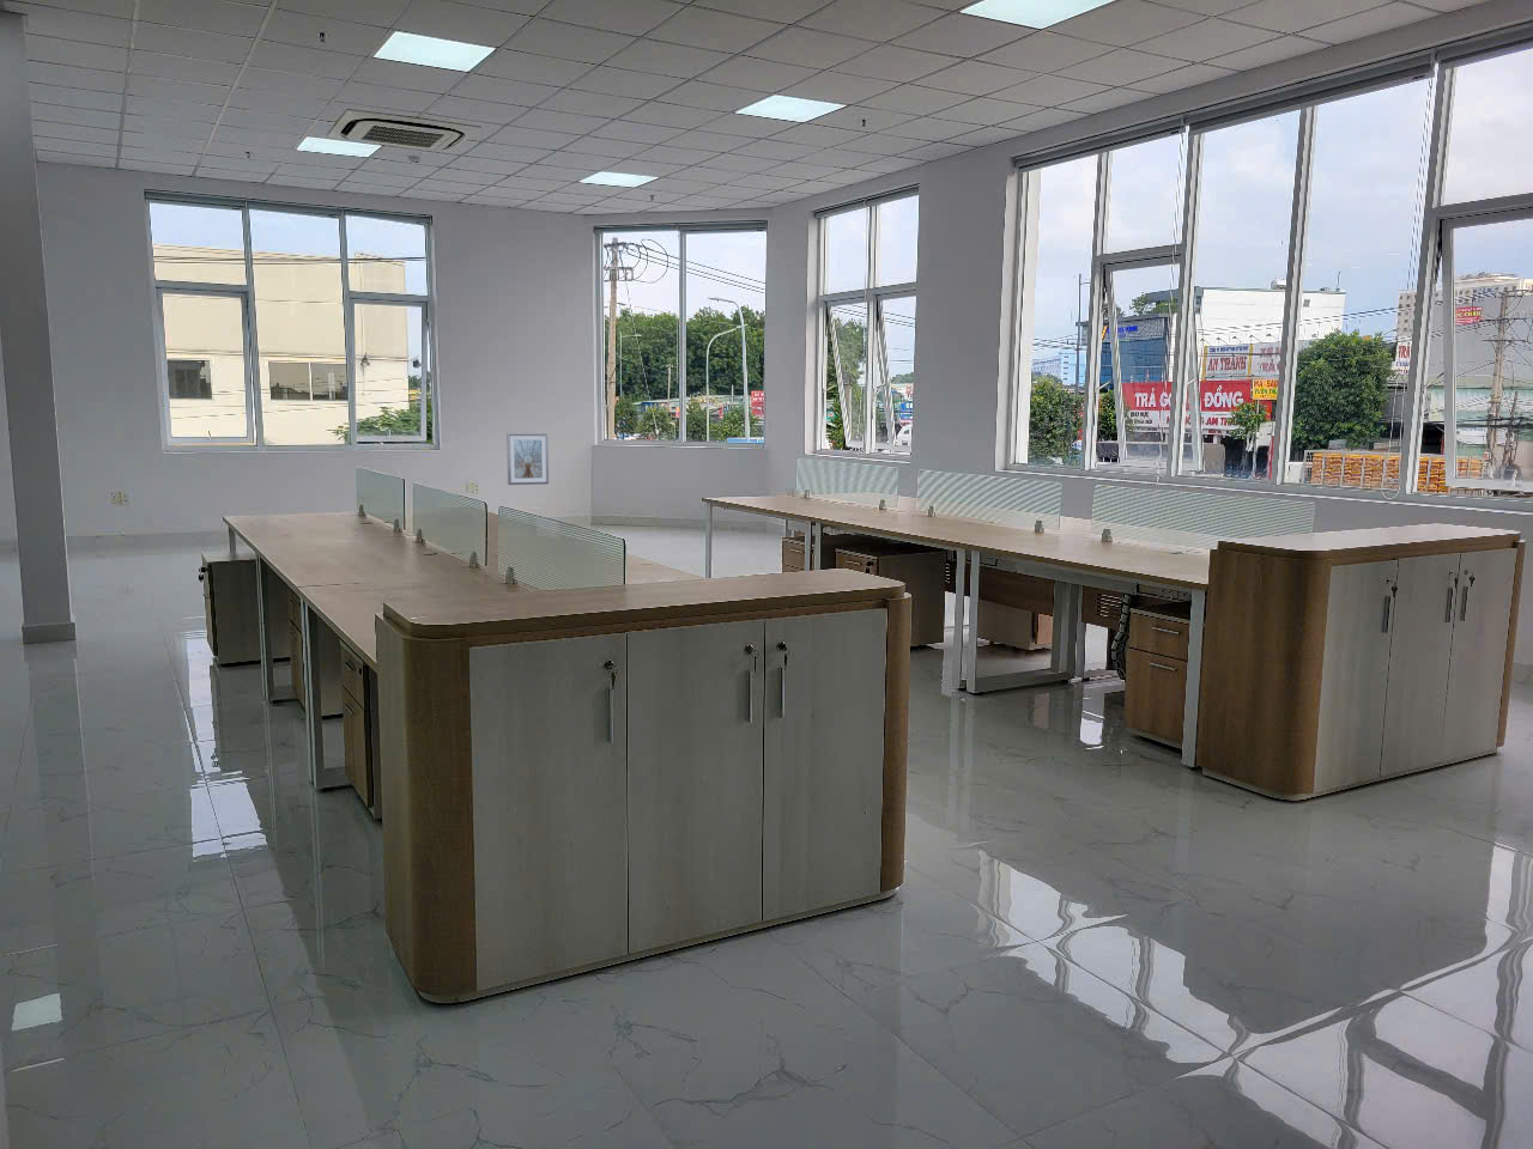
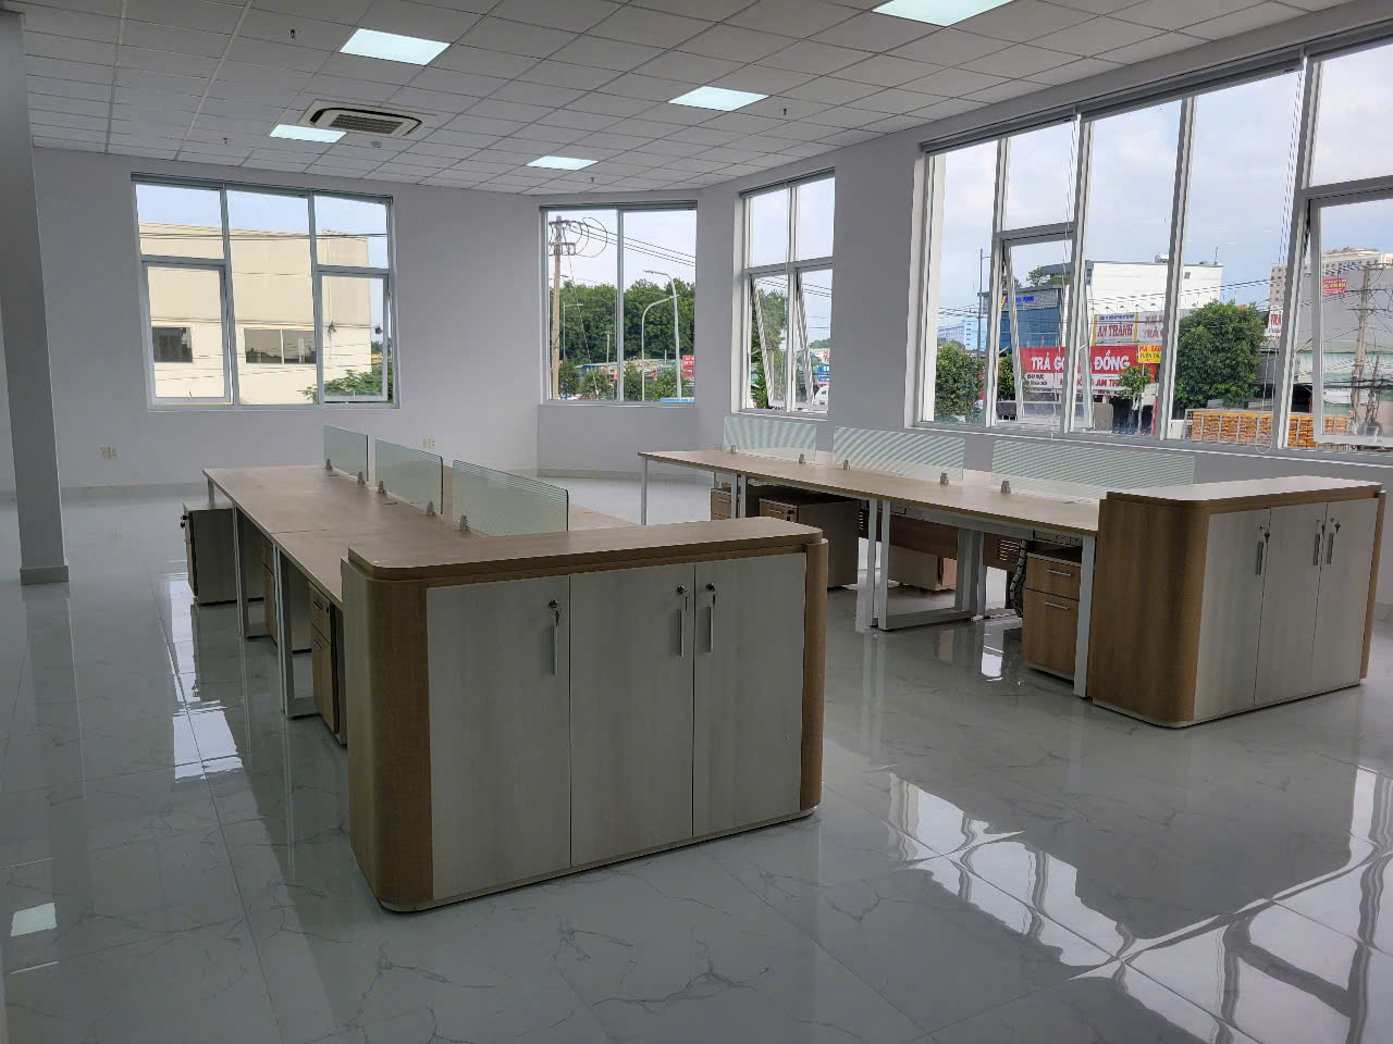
- picture frame [506,432,549,486]
